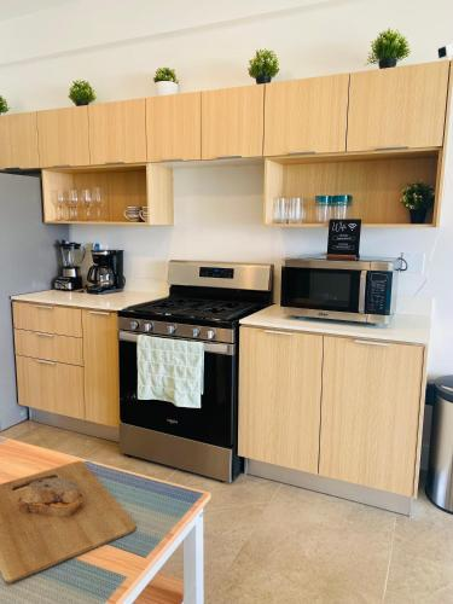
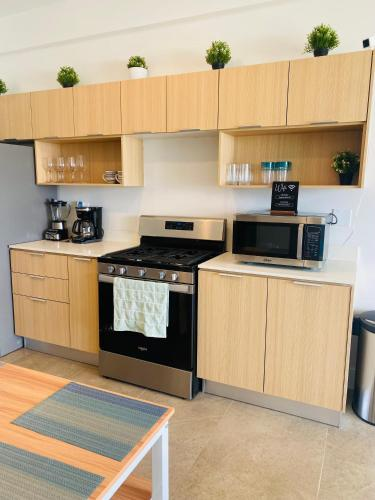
- cutting board [0,460,137,585]
